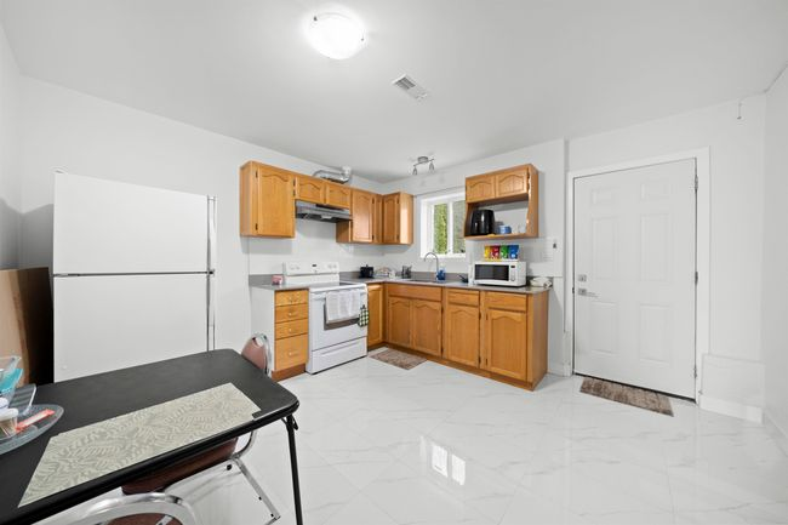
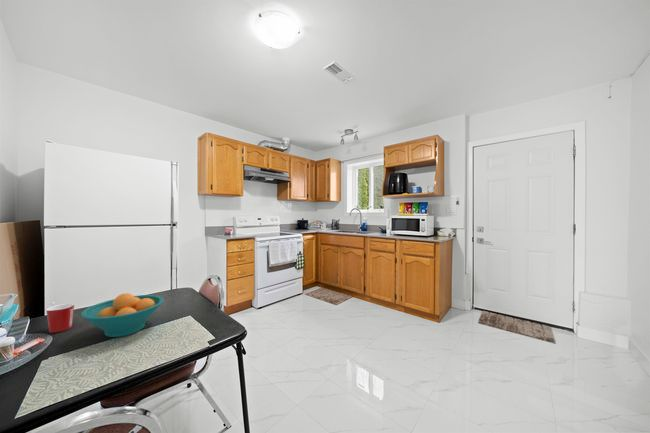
+ fruit bowl [80,292,164,338]
+ mug [45,303,75,334]
